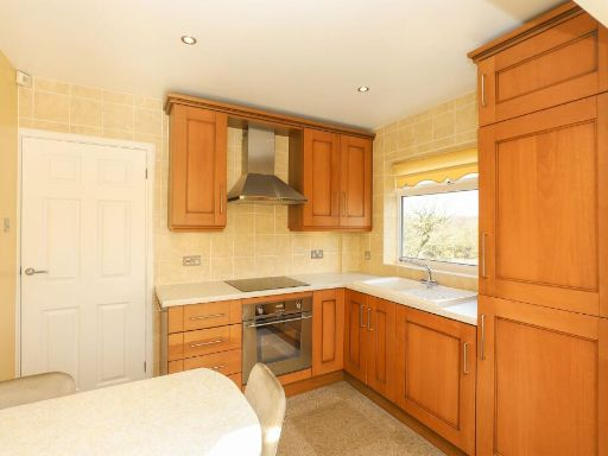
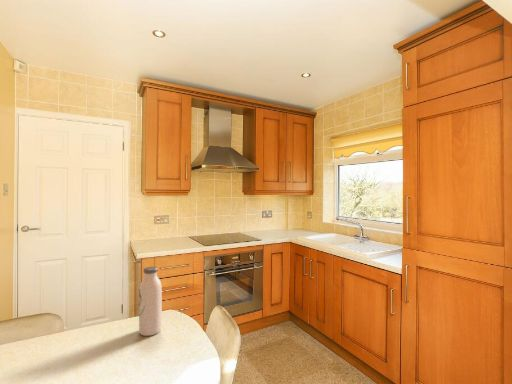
+ water bottle [138,266,163,337]
